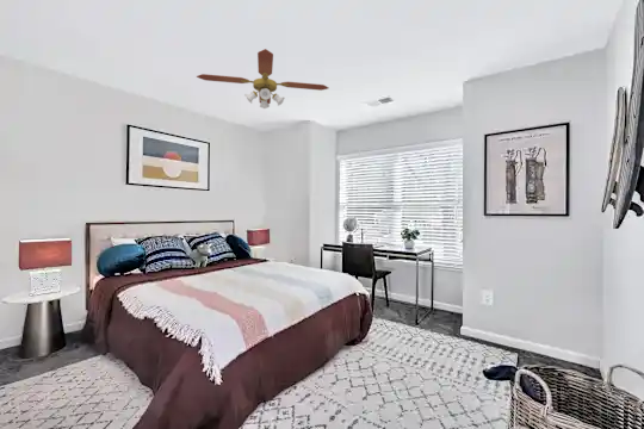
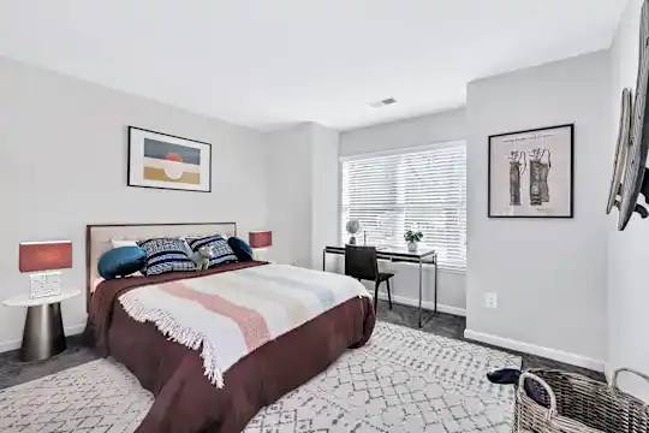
- ceiling fan [196,48,330,110]
